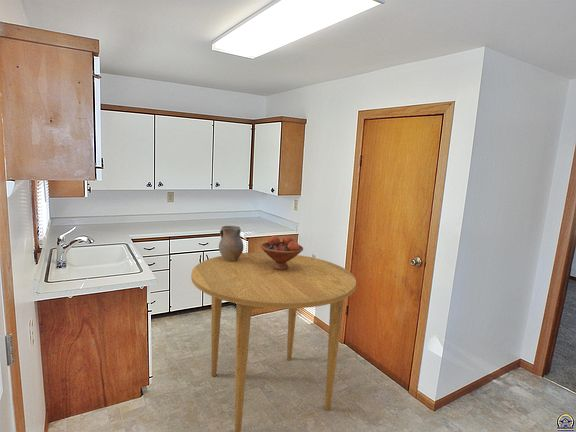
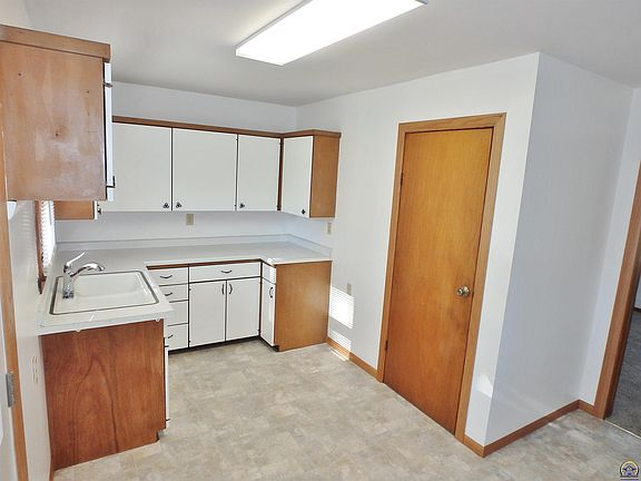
- fruit bowl [260,235,304,270]
- dining table [190,251,357,432]
- ceramic pitcher [218,225,244,261]
